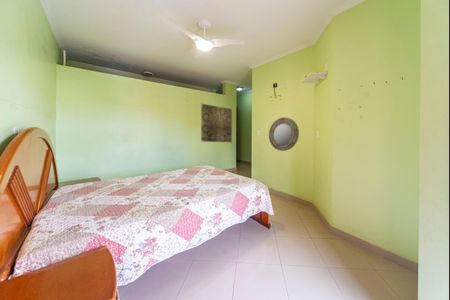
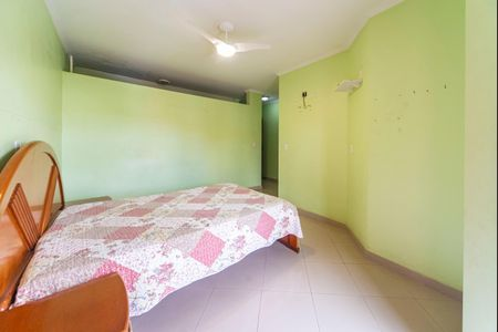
- home mirror [268,117,300,152]
- wall art [200,103,233,143]
